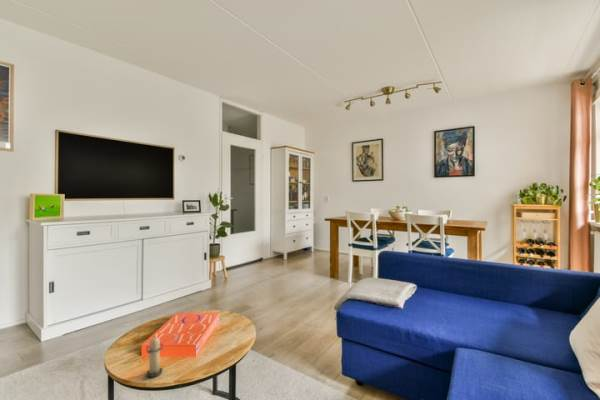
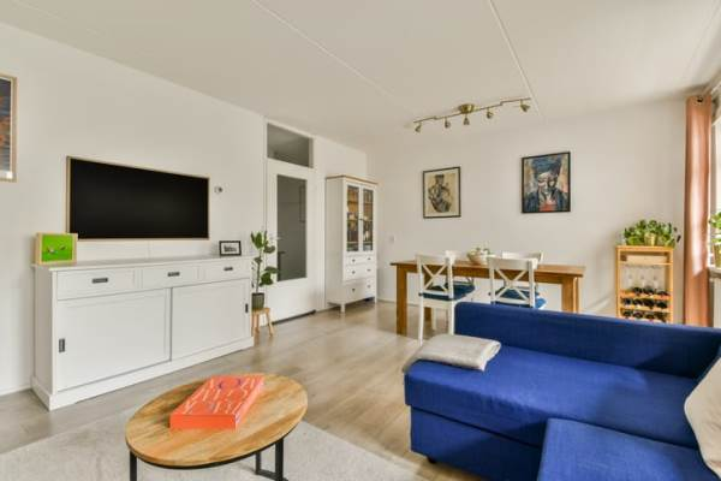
- candle [144,334,164,378]
